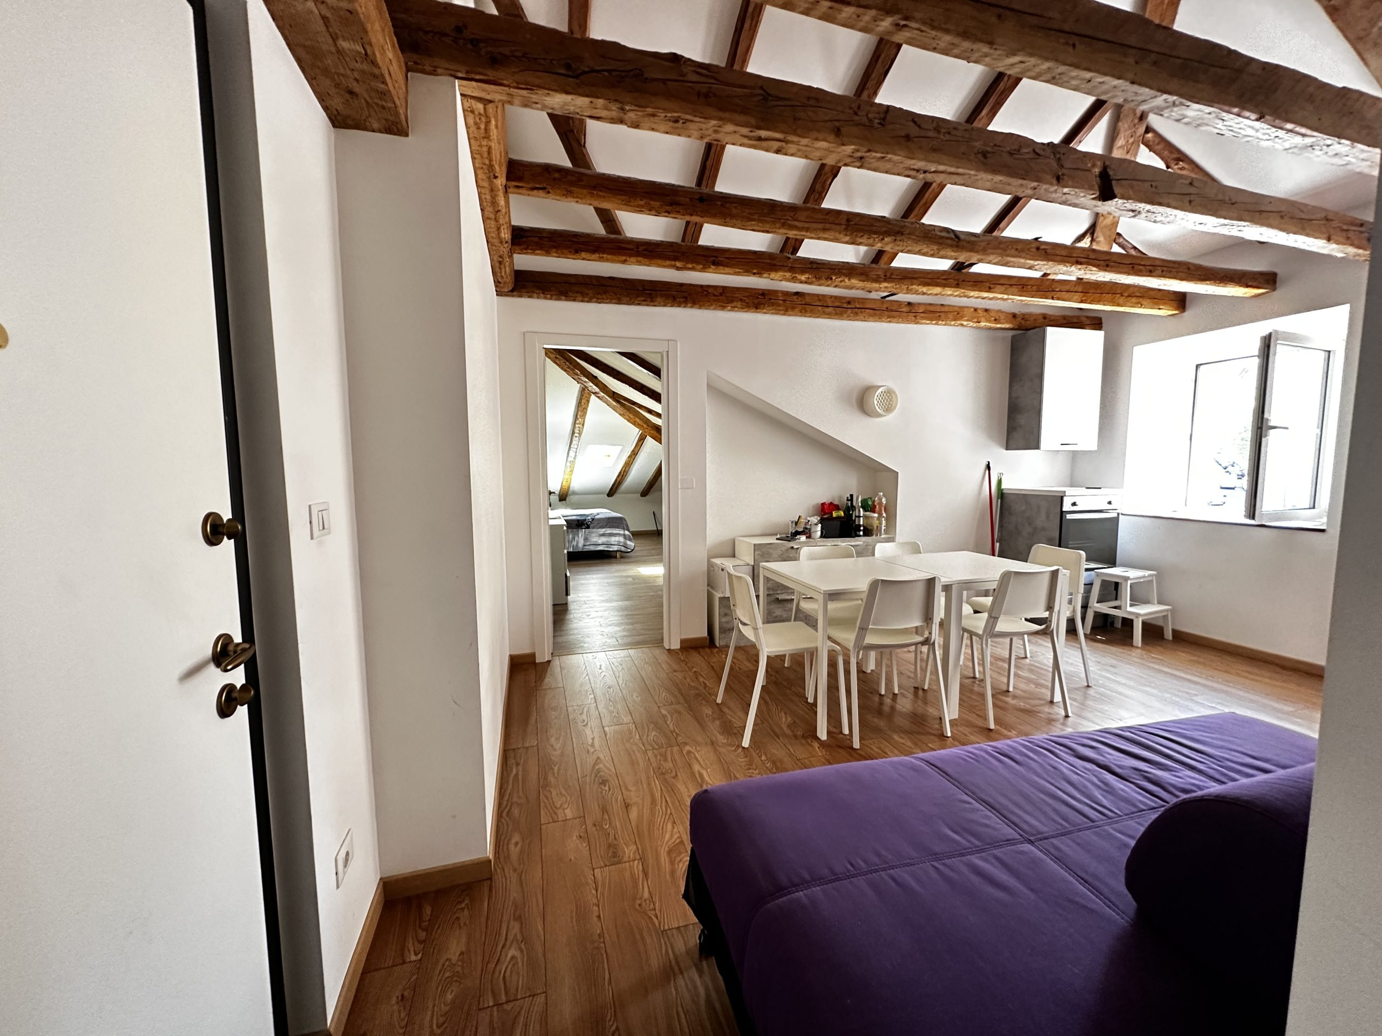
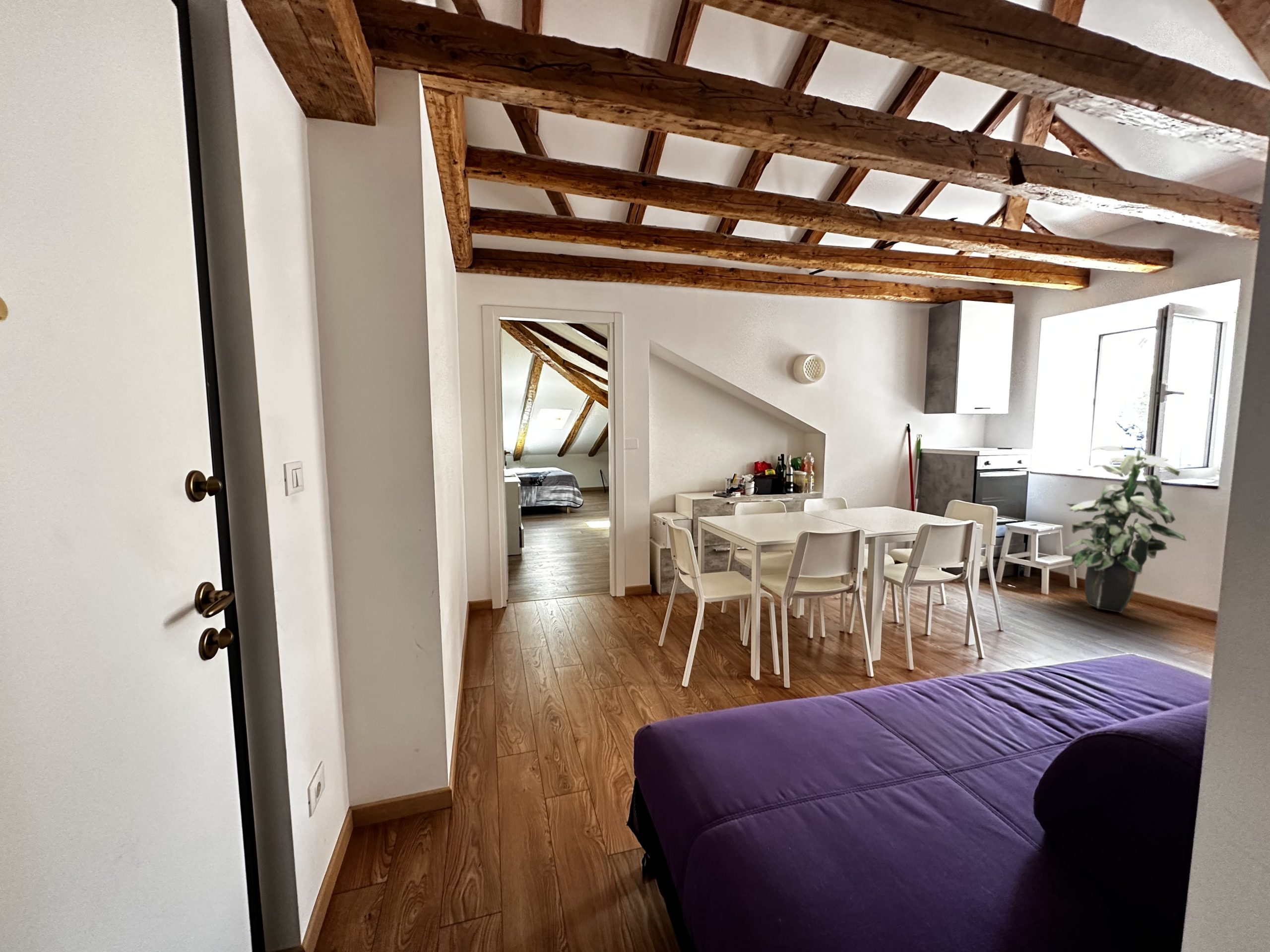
+ indoor plant [1065,445,1187,613]
